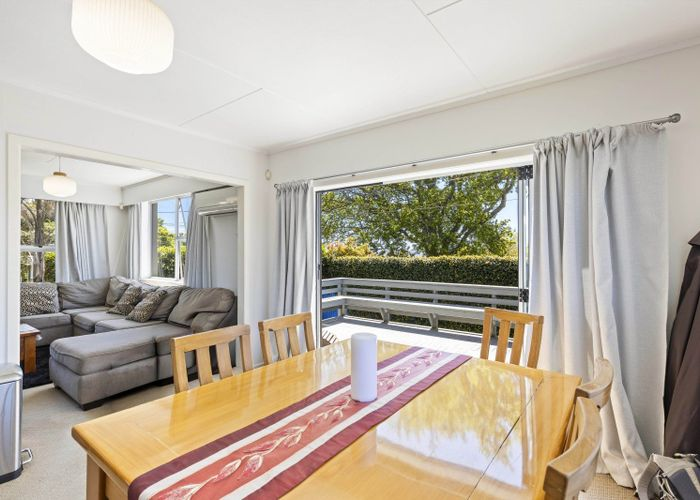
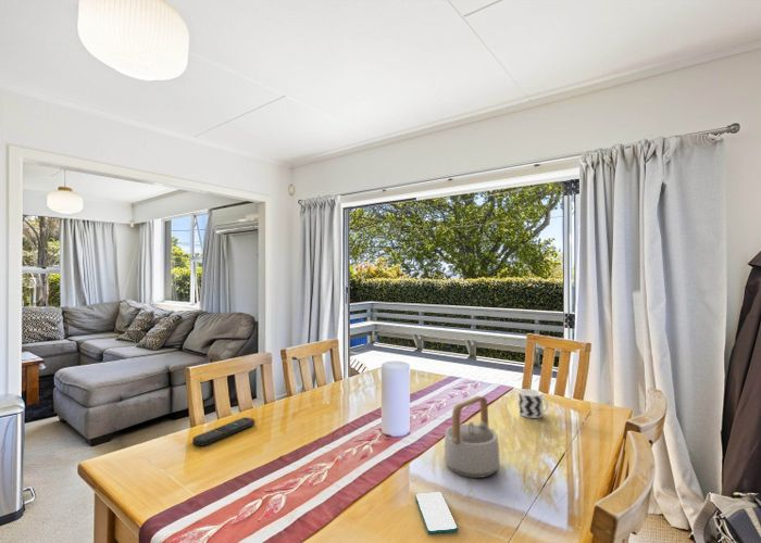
+ smartphone [414,491,460,535]
+ cup [517,388,550,419]
+ remote control [191,416,255,446]
+ teapot [444,395,501,479]
